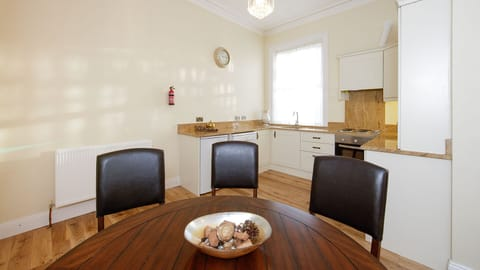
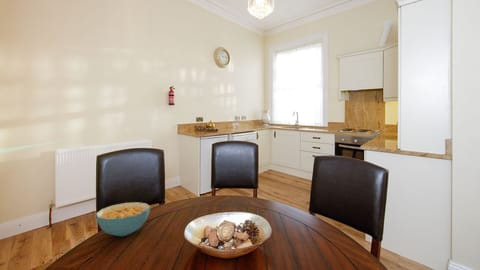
+ cereal bowl [95,201,151,237]
